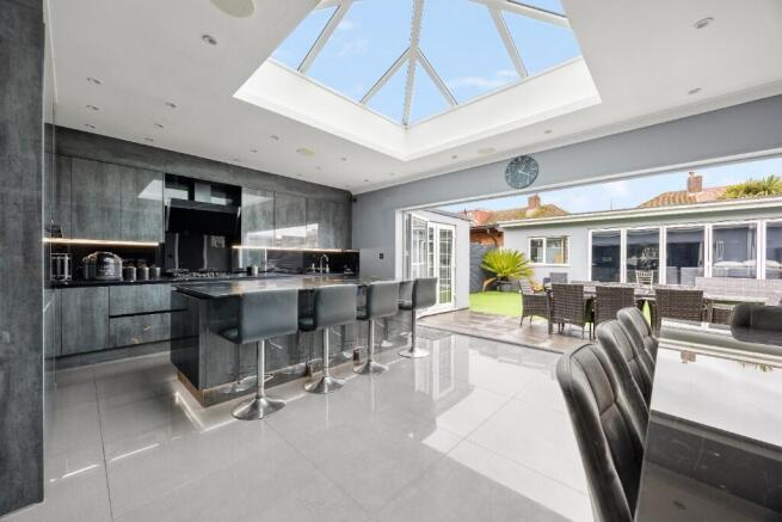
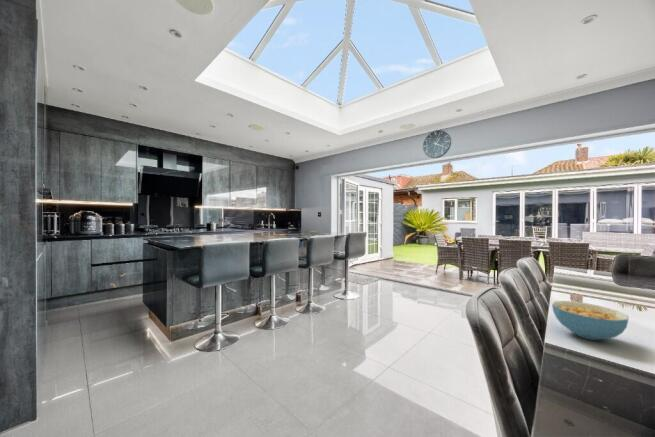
+ cereal bowl [551,300,629,341]
